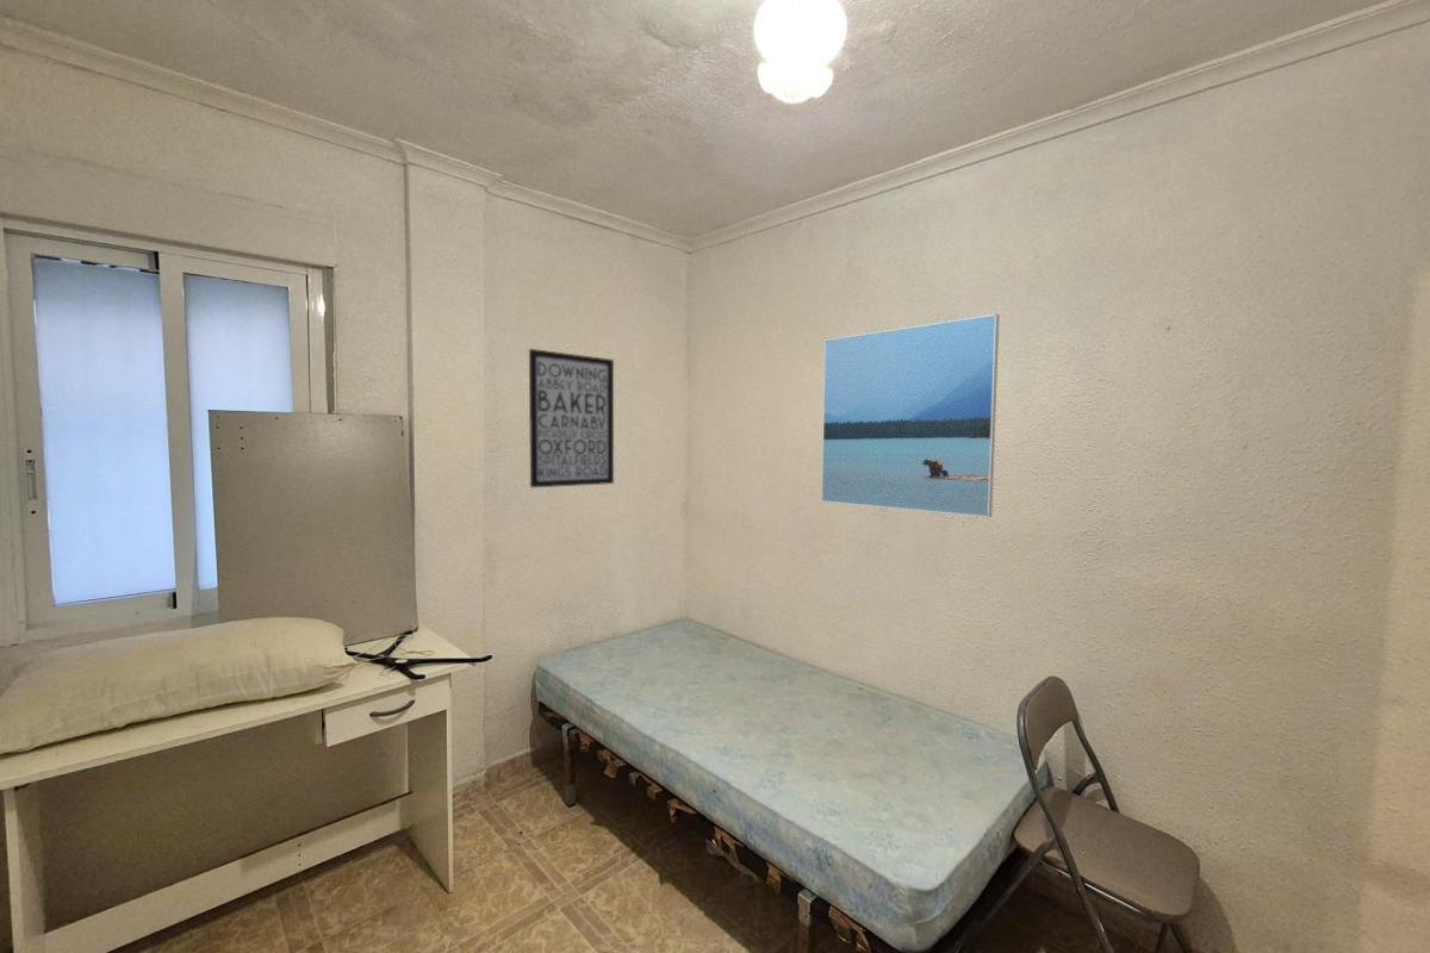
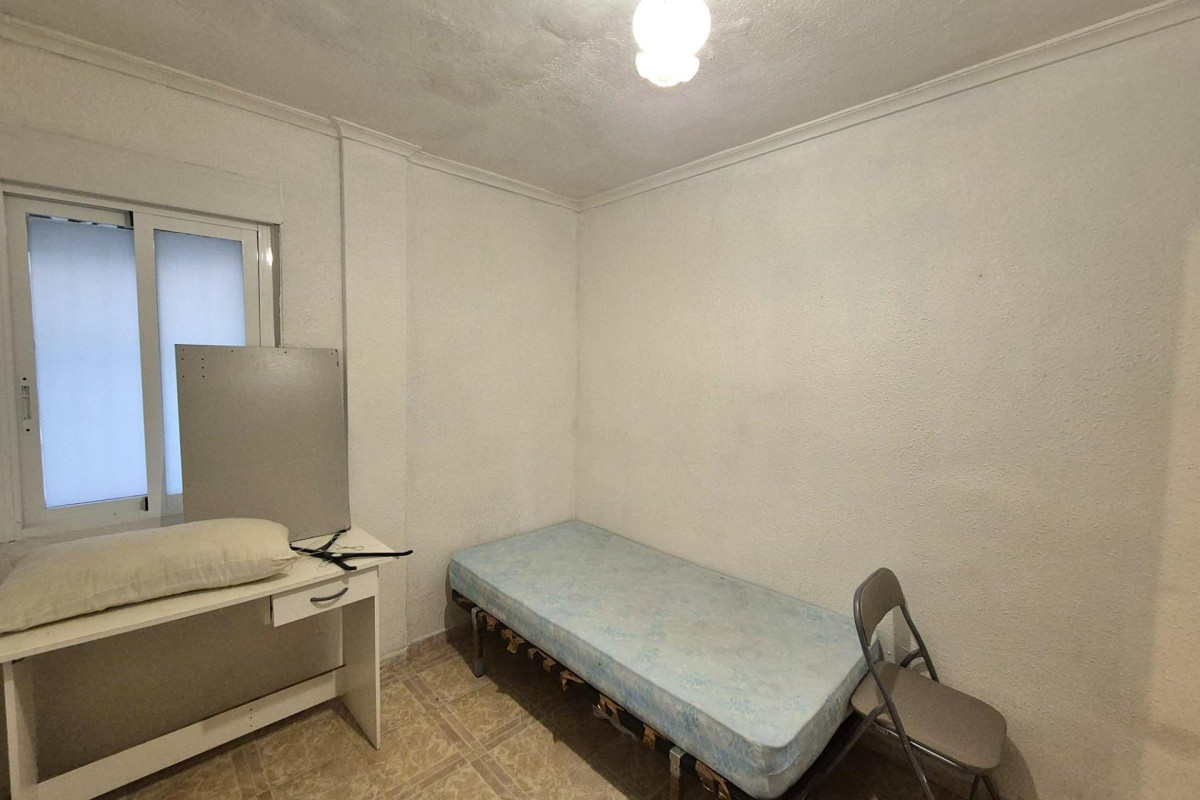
- wall art [528,348,615,488]
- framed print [820,313,1000,518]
